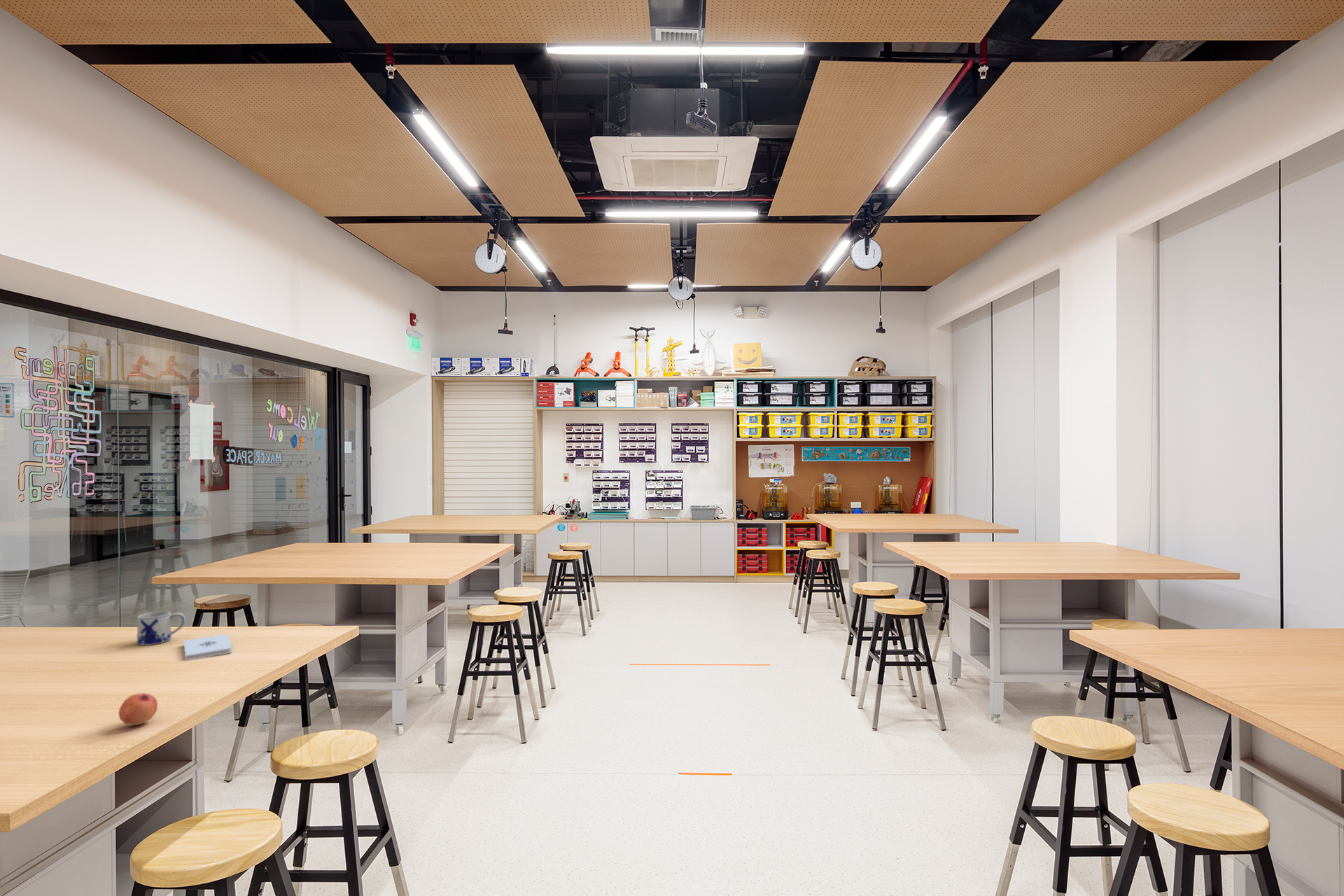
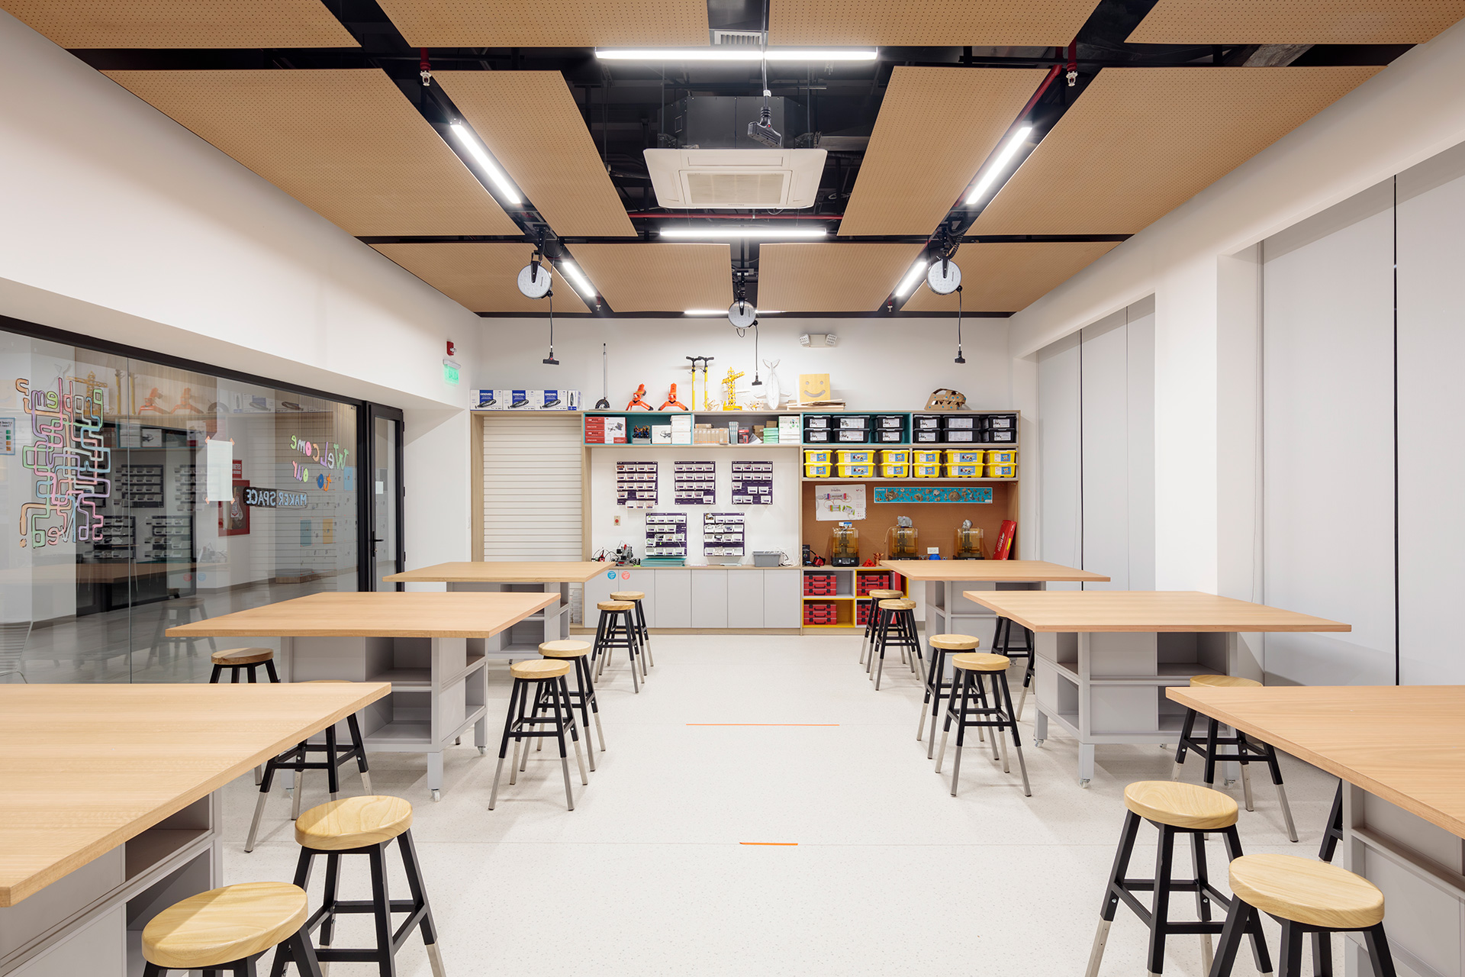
- notepad [183,633,232,661]
- pomegranate [118,692,158,726]
- mug [137,610,186,646]
